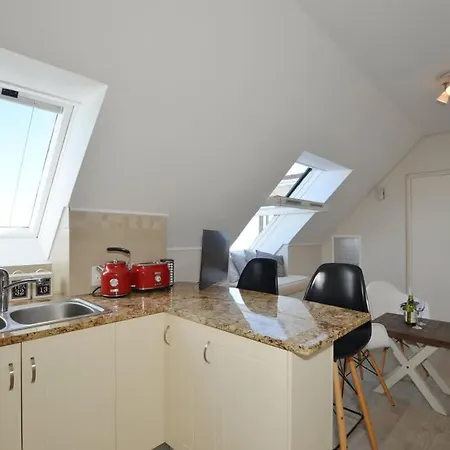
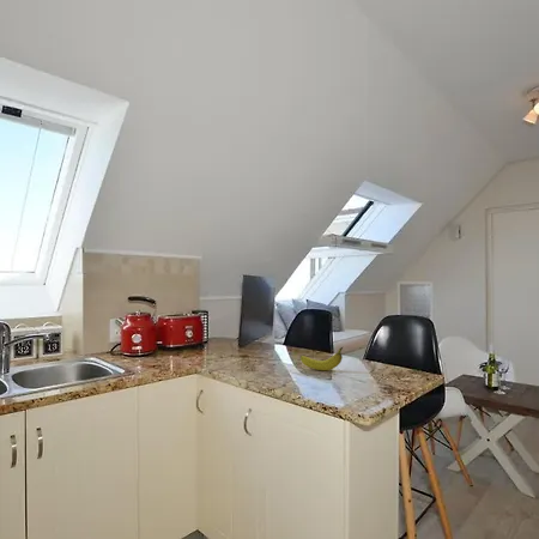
+ fruit [299,346,344,371]
